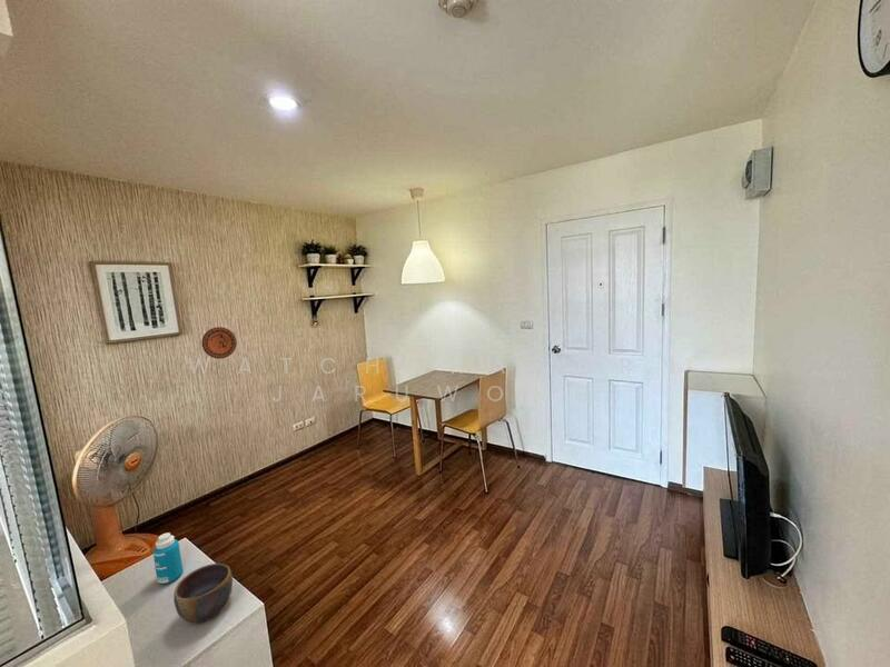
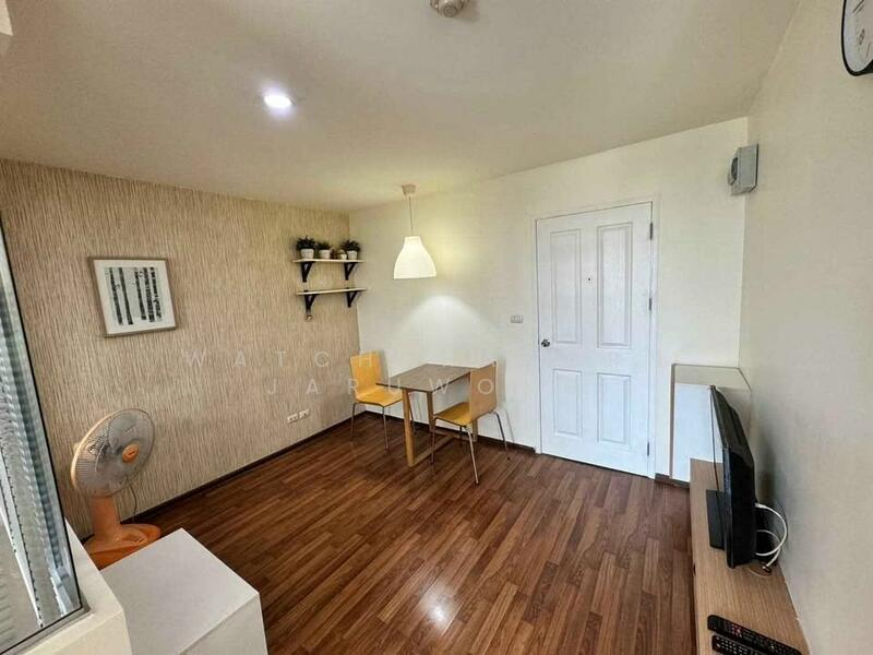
- bottle [152,531,184,585]
- bowl [172,563,234,624]
- decorative plate [201,326,238,360]
